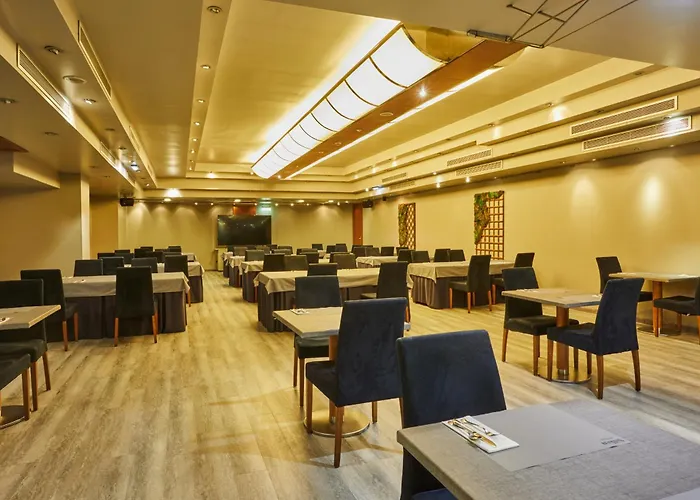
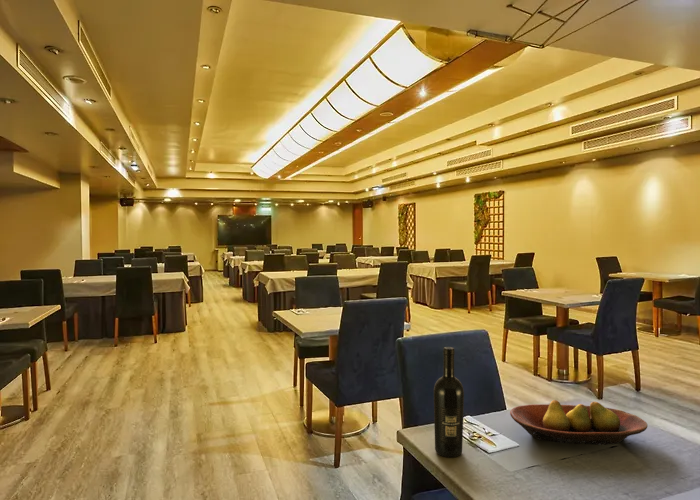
+ fruit bowl [509,399,648,445]
+ wine bottle [433,346,465,458]
